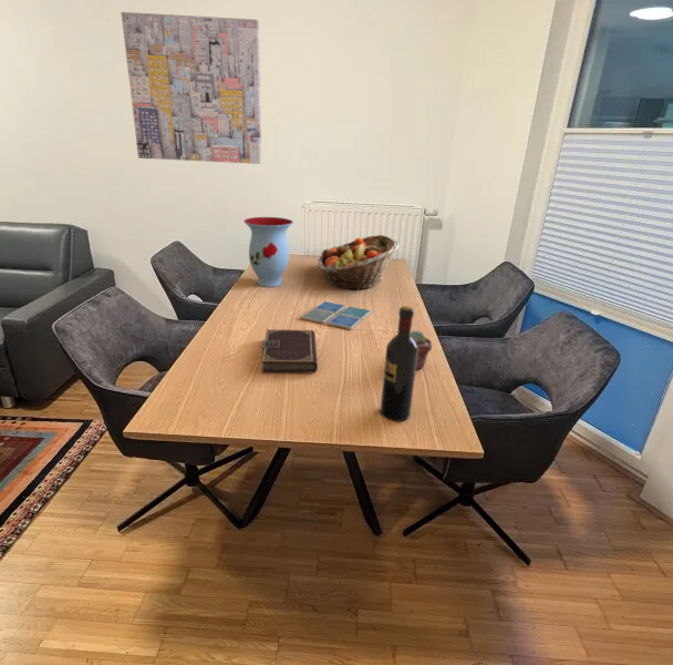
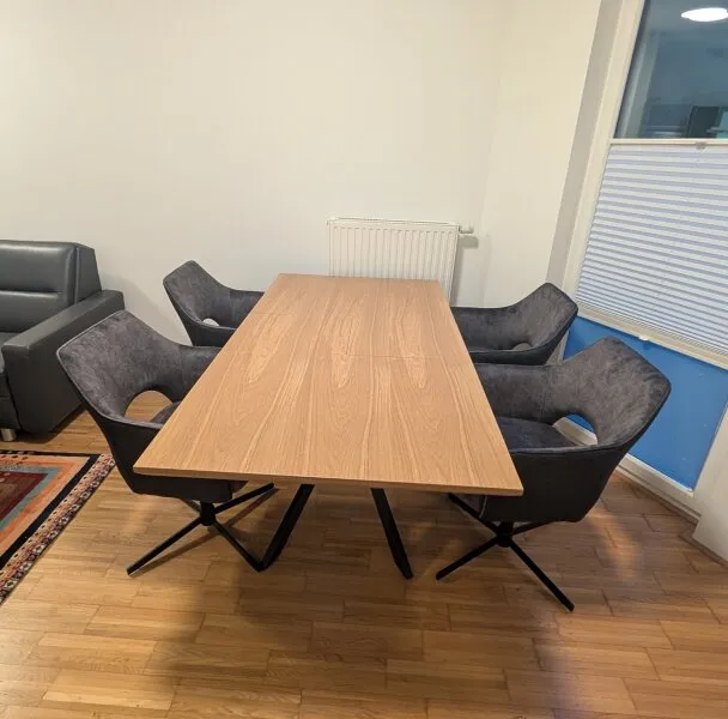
- wall art [121,11,262,165]
- fruit basket [317,234,401,291]
- notebook [260,328,319,374]
- wine bottle [380,305,418,422]
- potted succulent [411,329,433,370]
- vase [242,216,294,288]
- drink coaster [300,300,372,330]
